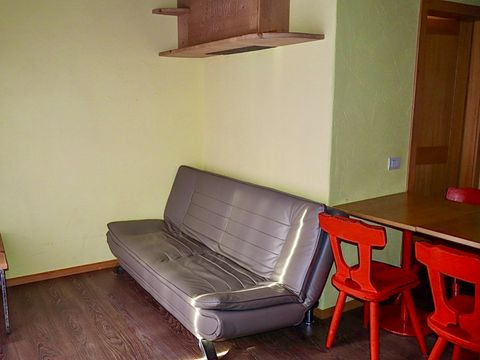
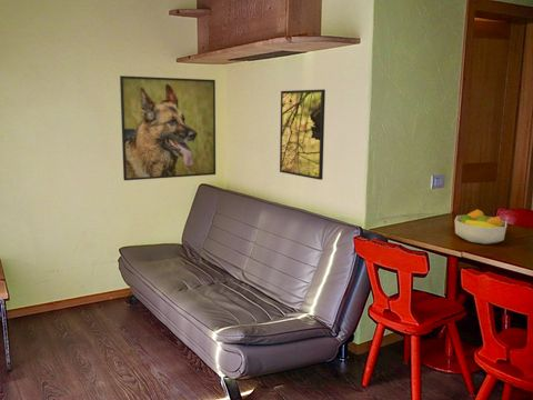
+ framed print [279,88,326,181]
+ fruit bowl [454,209,507,246]
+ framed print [119,74,217,181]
